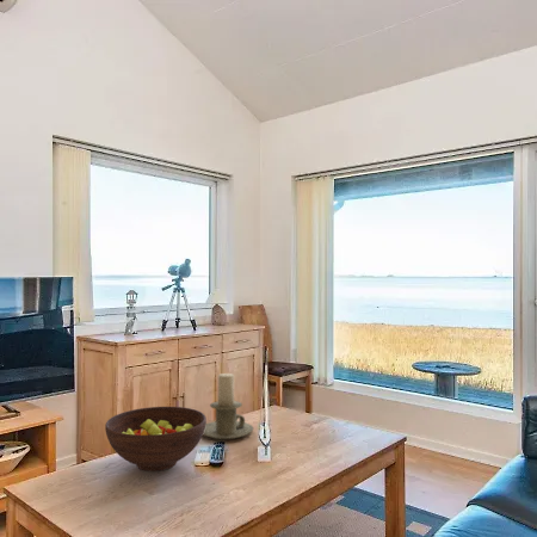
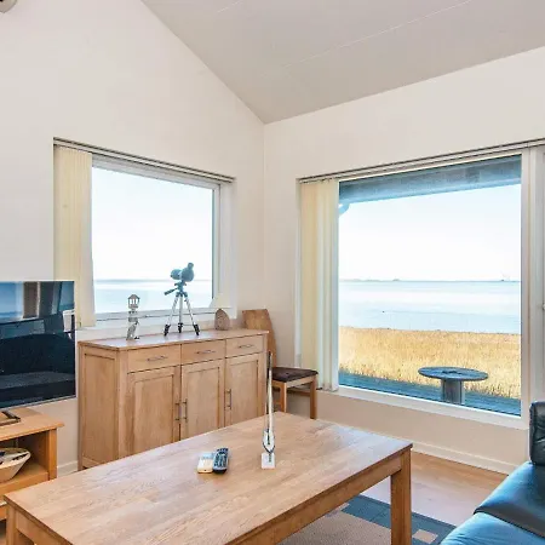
- candle holder [203,372,254,440]
- fruit bowl [104,406,208,473]
